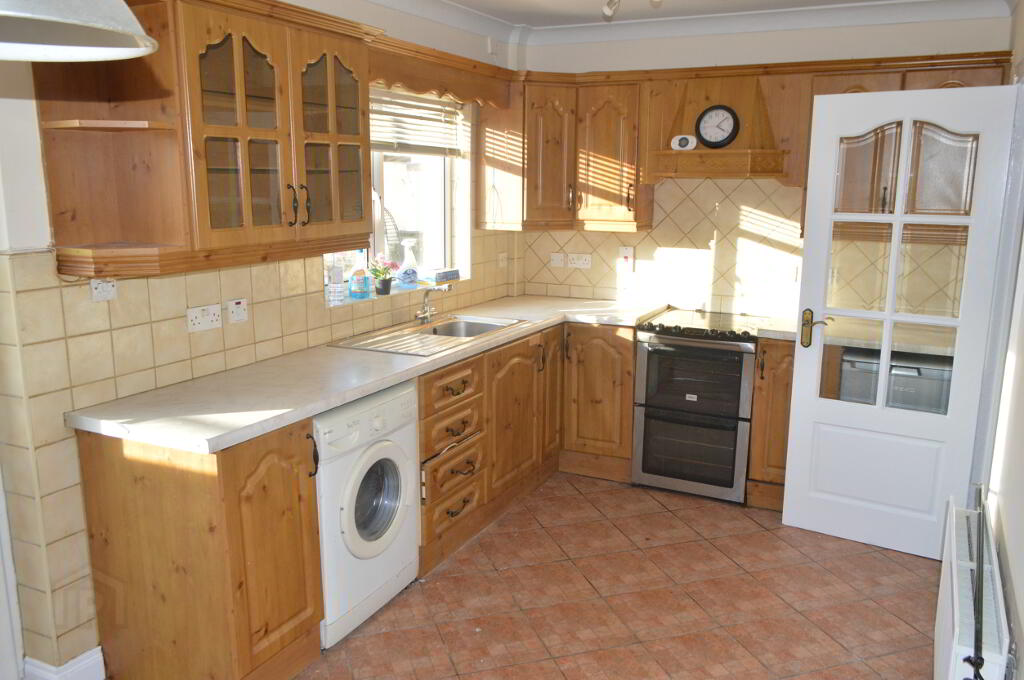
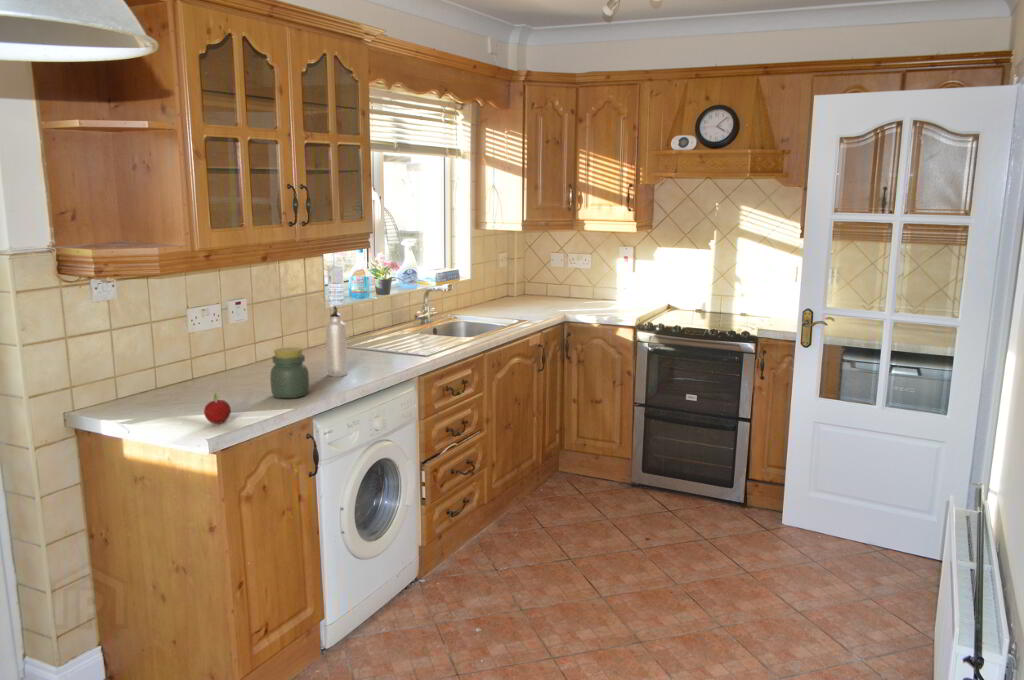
+ water bottle [325,305,348,378]
+ fruit [203,385,232,425]
+ jar [269,346,310,399]
